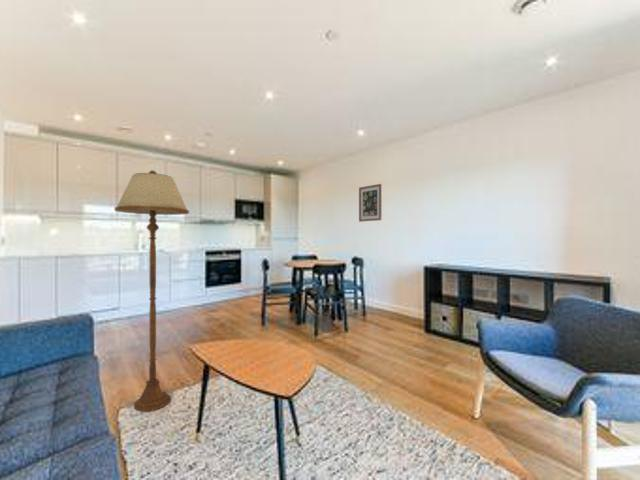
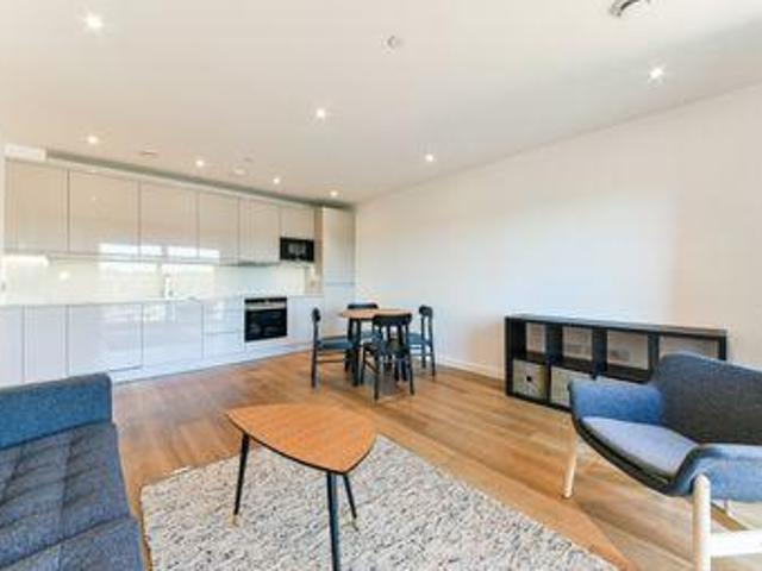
- floor lamp [114,169,190,413]
- wall art [358,183,382,223]
